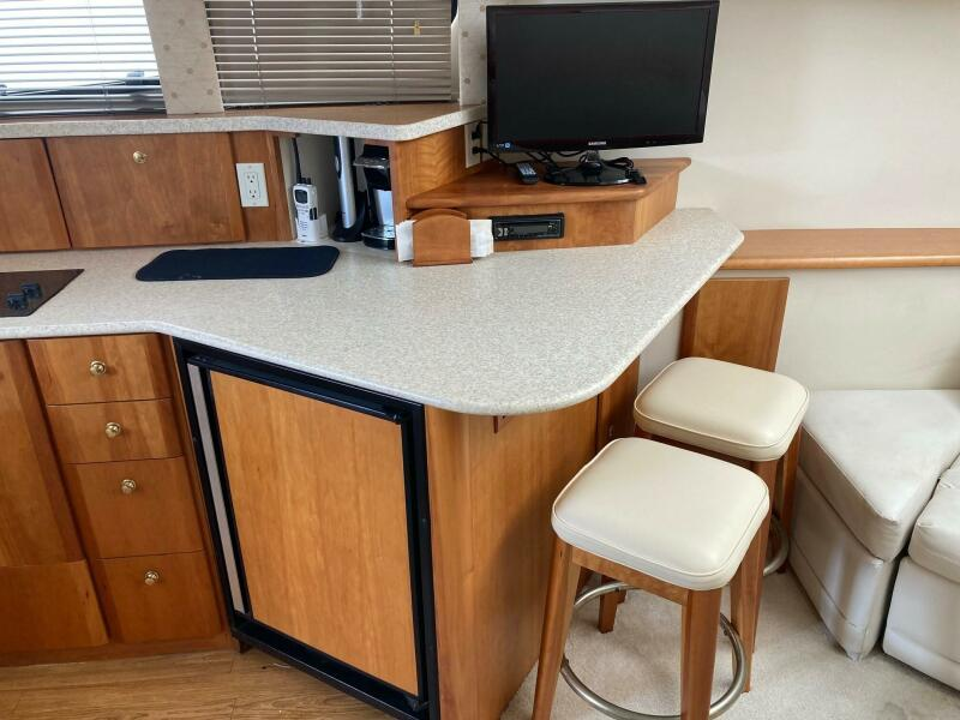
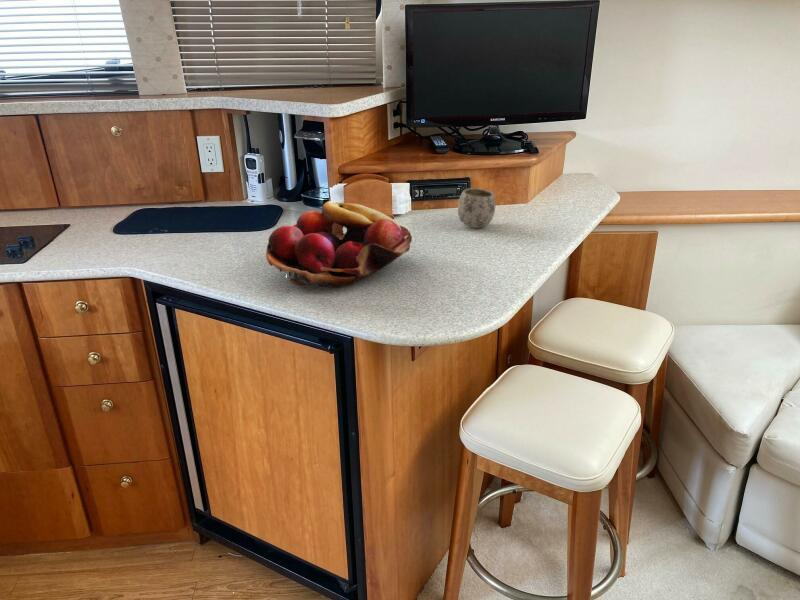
+ fruit basket [265,200,413,288]
+ mug [457,187,496,229]
